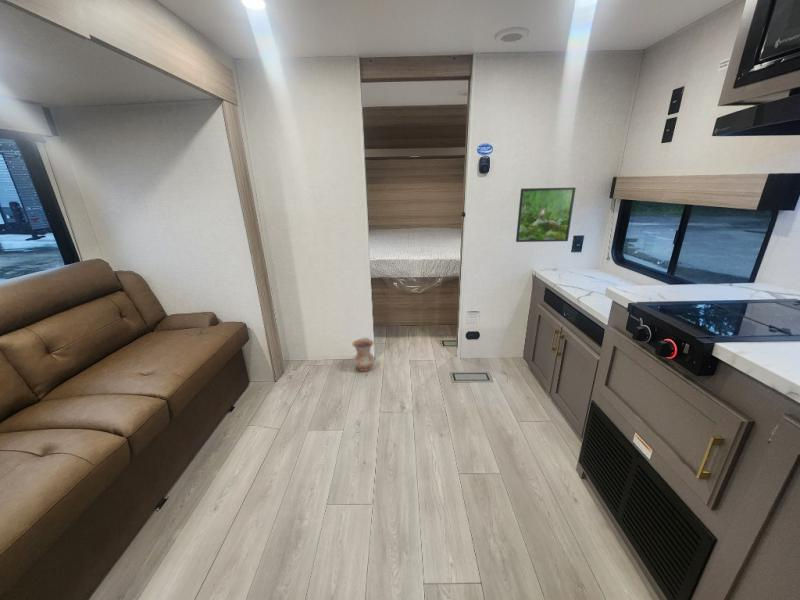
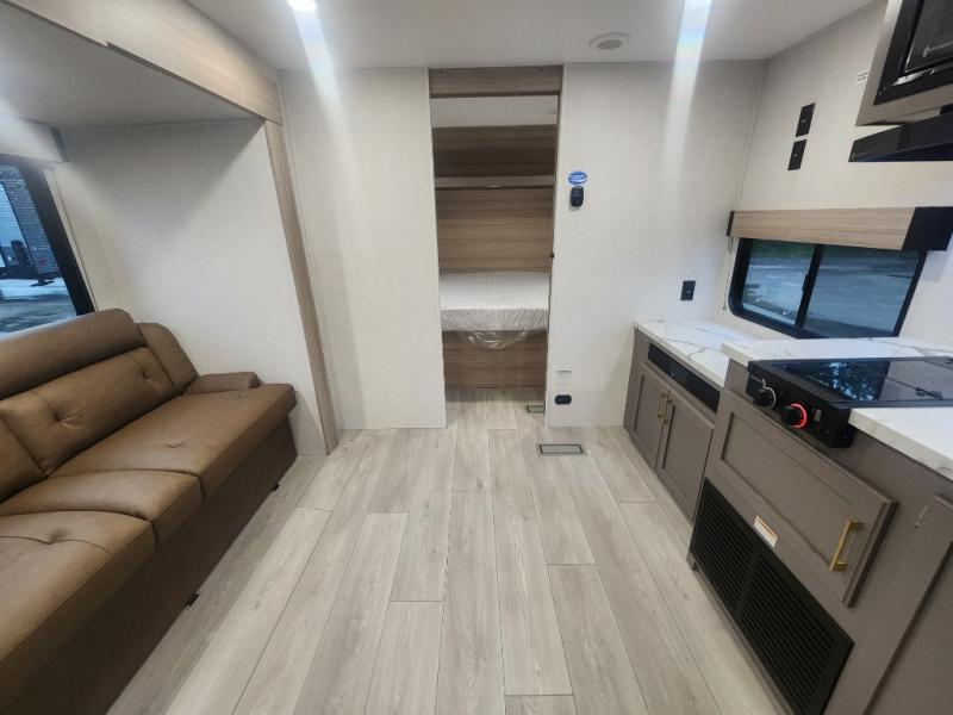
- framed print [515,187,577,243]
- ceramic jug [351,337,375,372]
